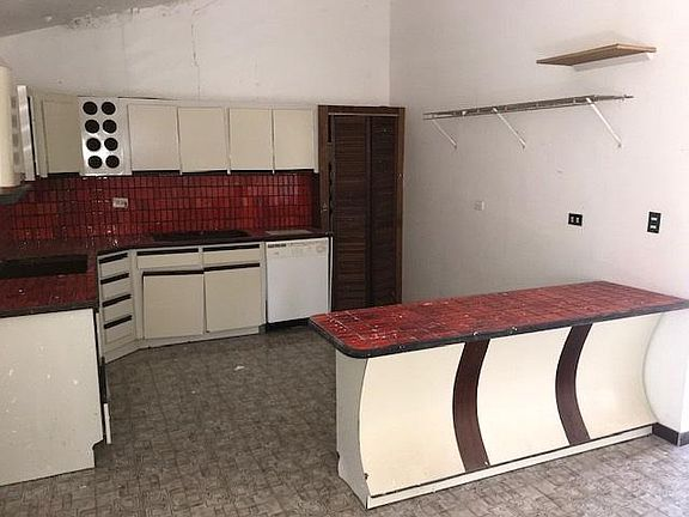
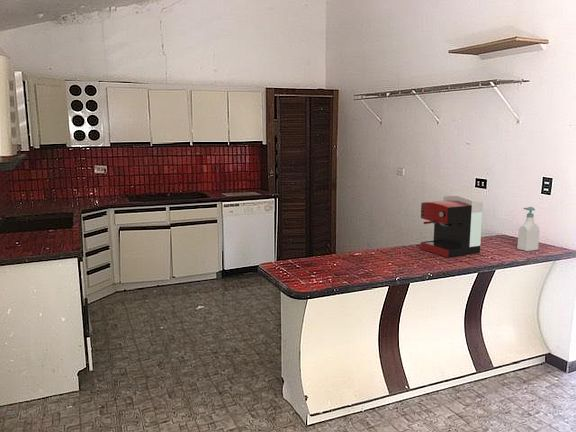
+ soap bottle [516,206,541,252]
+ coffee maker [420,195,484,258]
